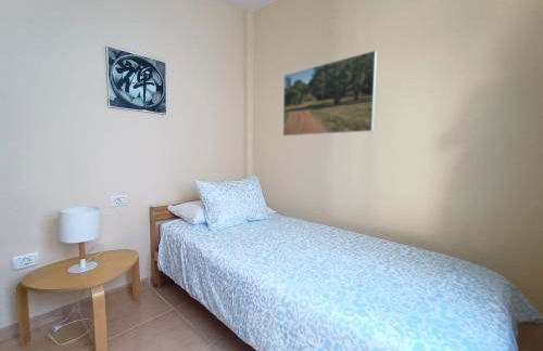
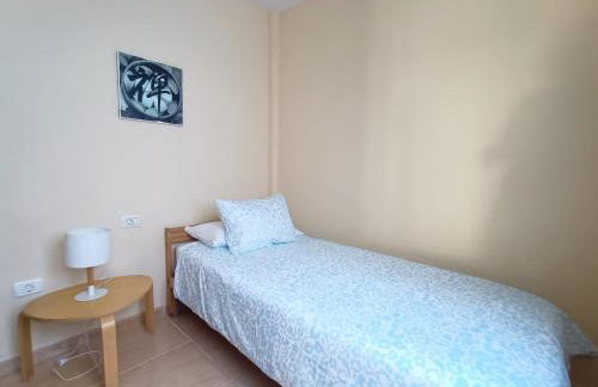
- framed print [282,50,378,136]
